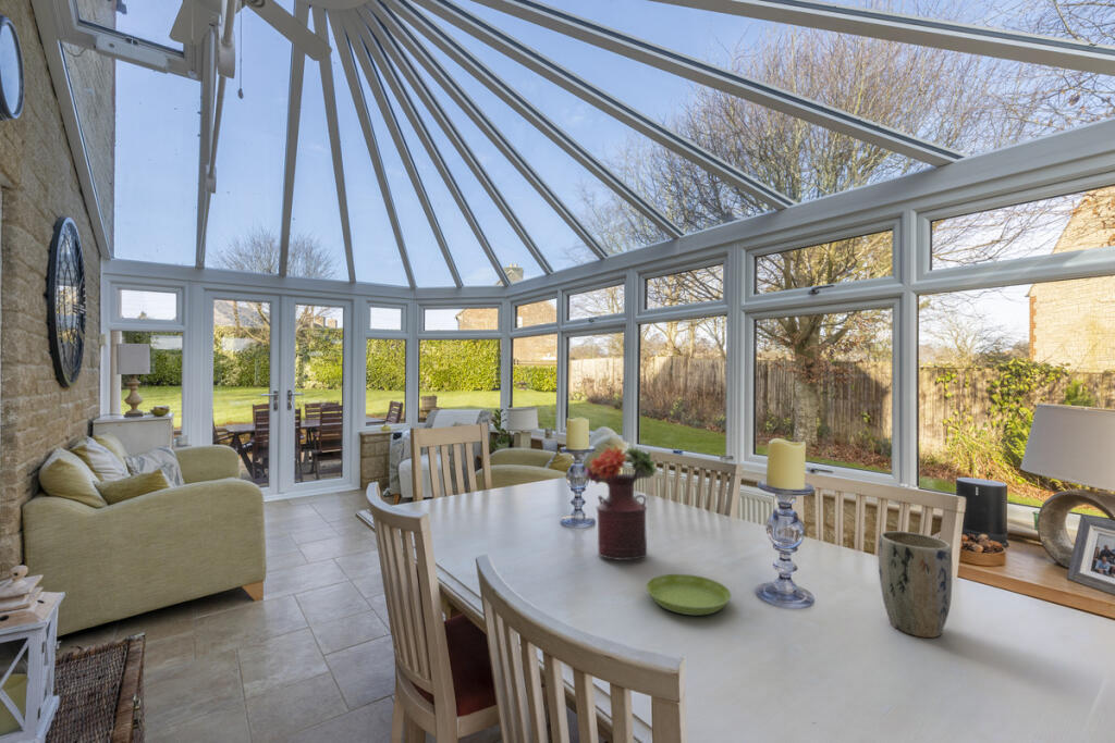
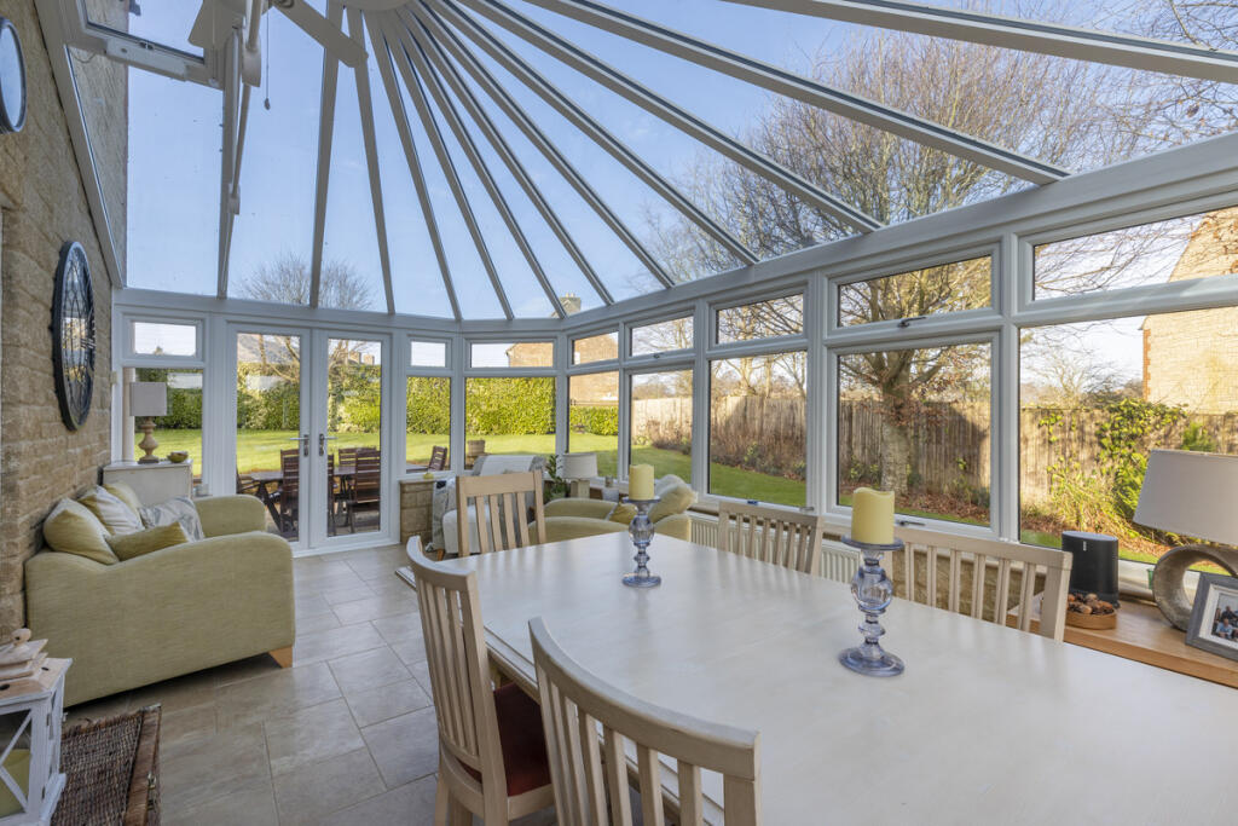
- saucer [645,573,732,616]
- plant pot [878,530,954,639]
- flower arrangement [583,445,659,561]
